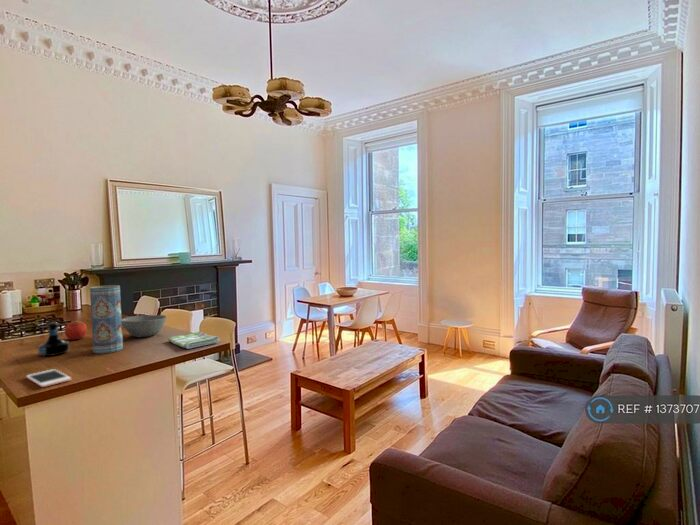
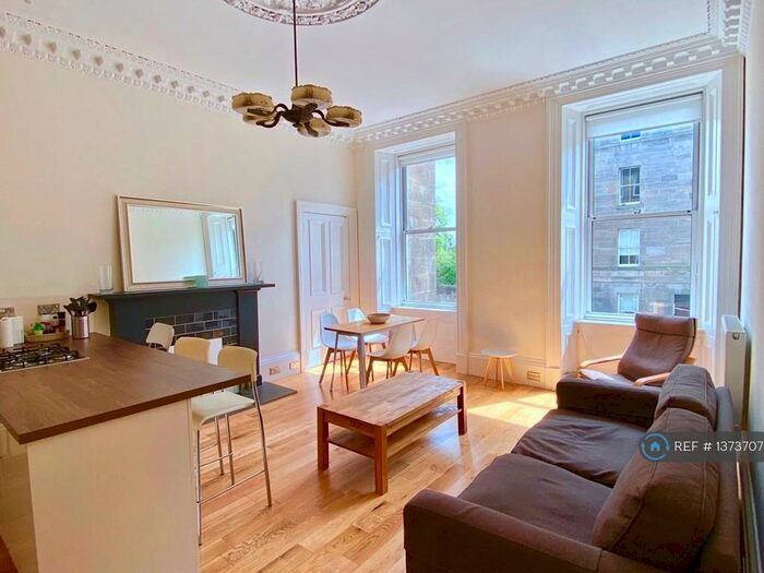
- vase [89,284,124,355]
- cell phone [25,368,72,388]
- dish towel [167,331,220,350]
- apple [64,319,88,341]
- bowl [122,314,168,338]
- tequila bottle [37,321,70,357]
